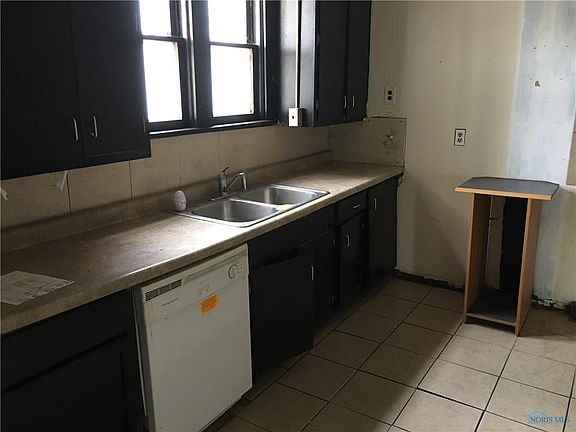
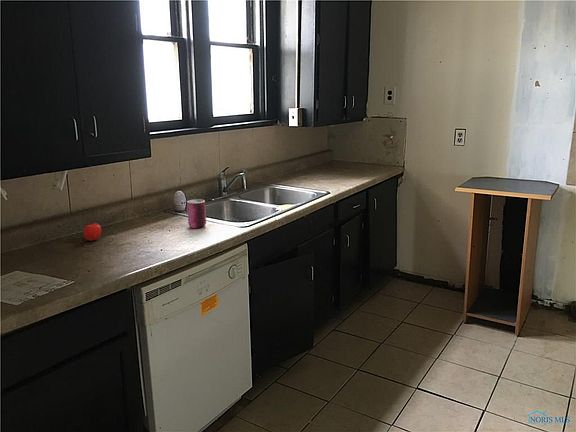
+ can [186,199,207,229]
+ apple [83,220,102,242]
